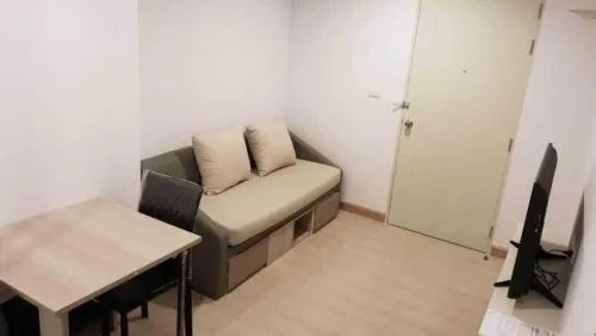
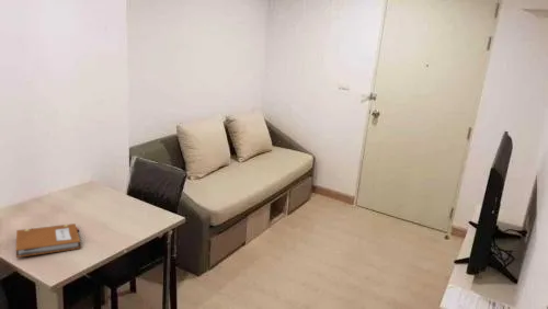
+ notebook [14,222,81,259]
